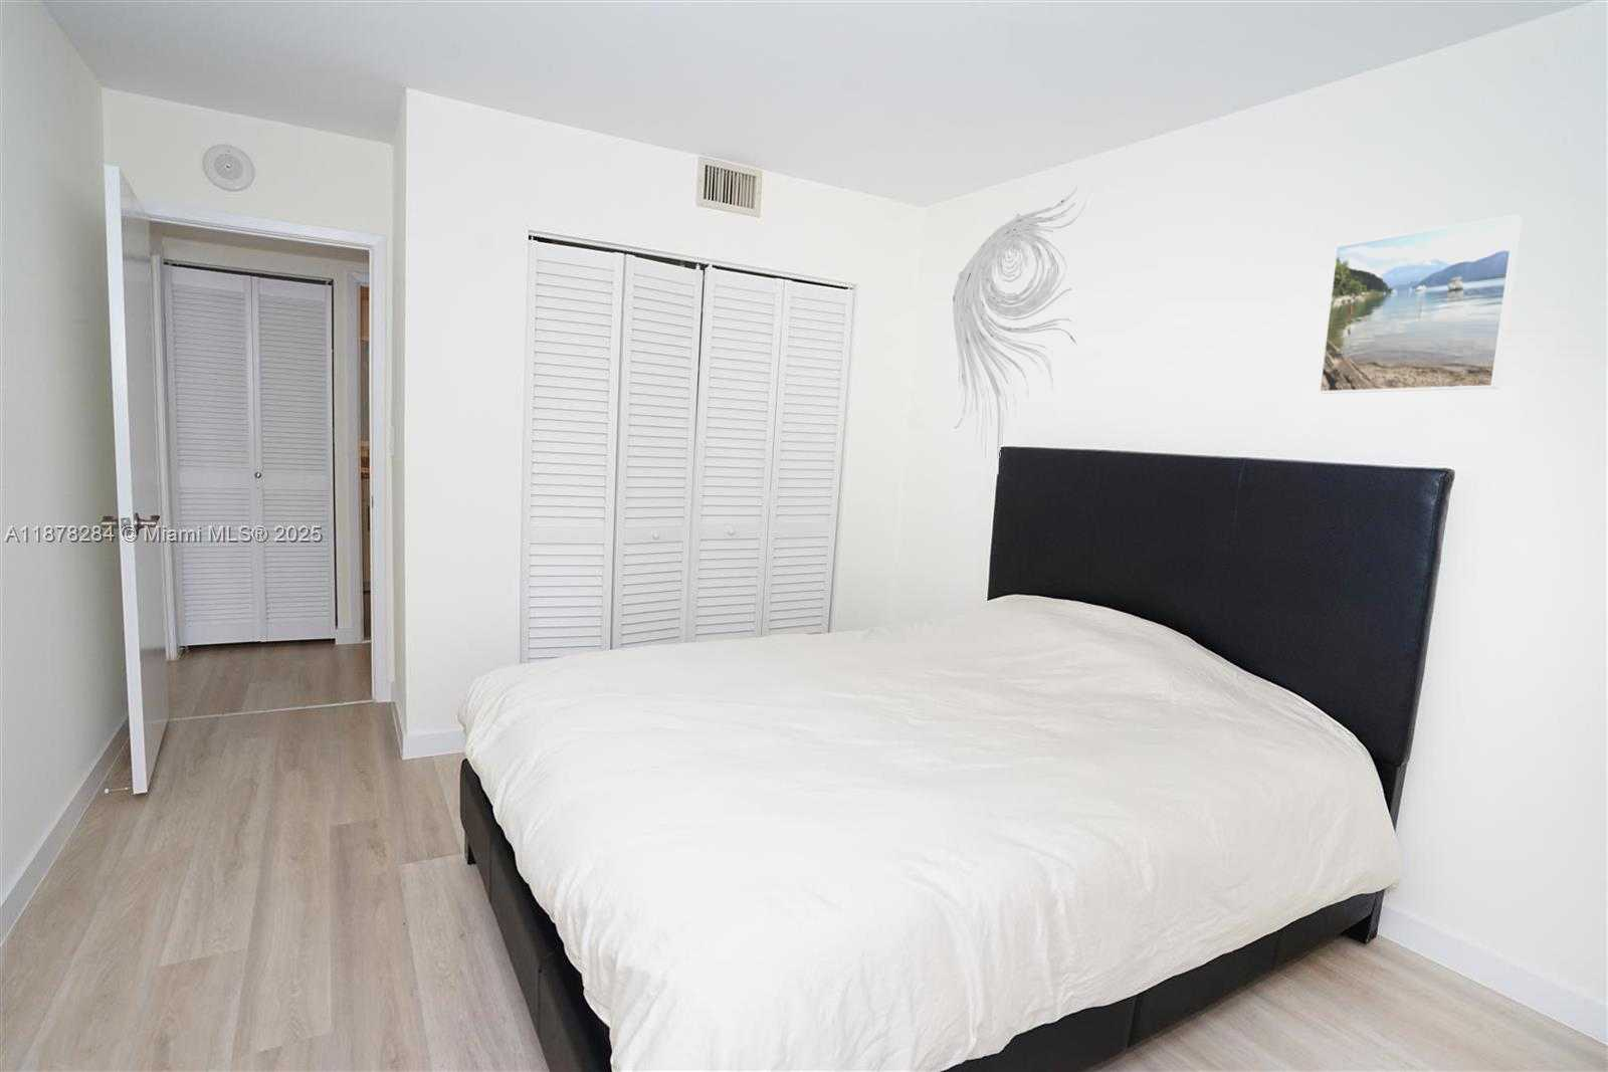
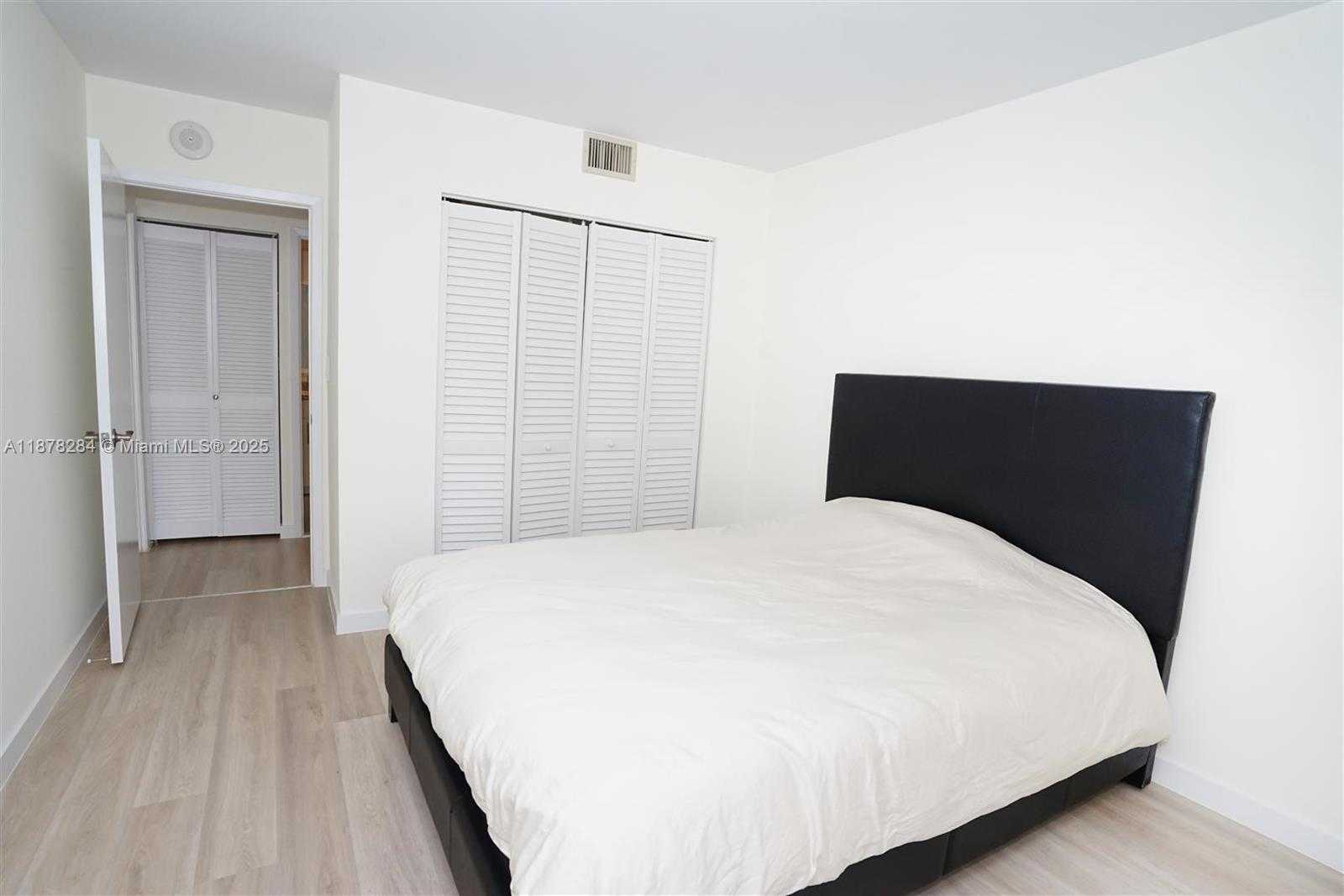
- wall sculpture [951,184,1096,475]
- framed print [1317,214,1523,395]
